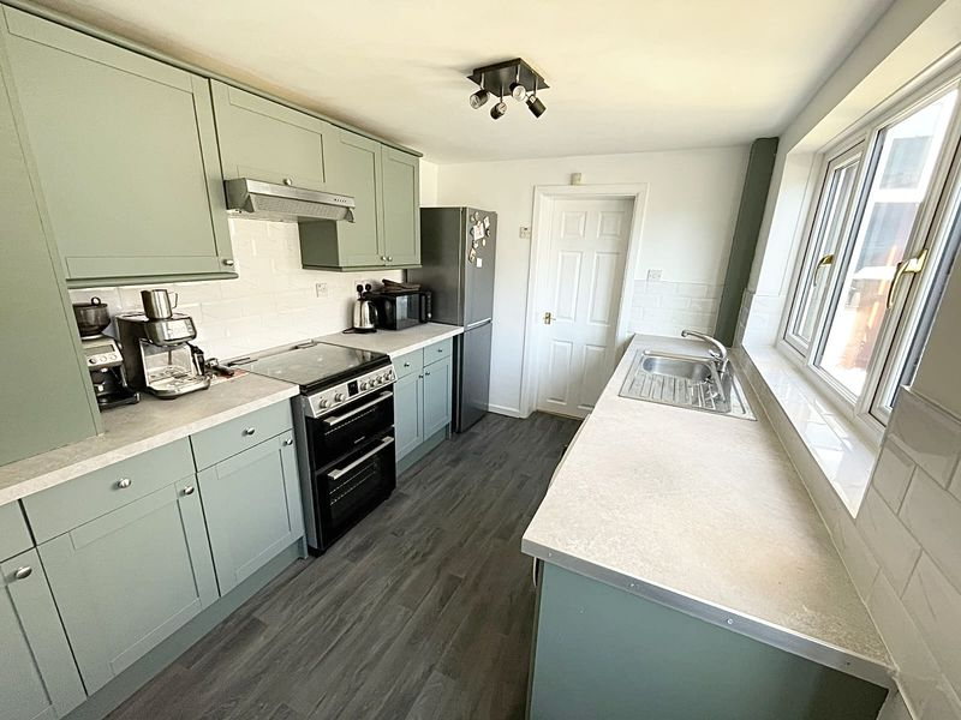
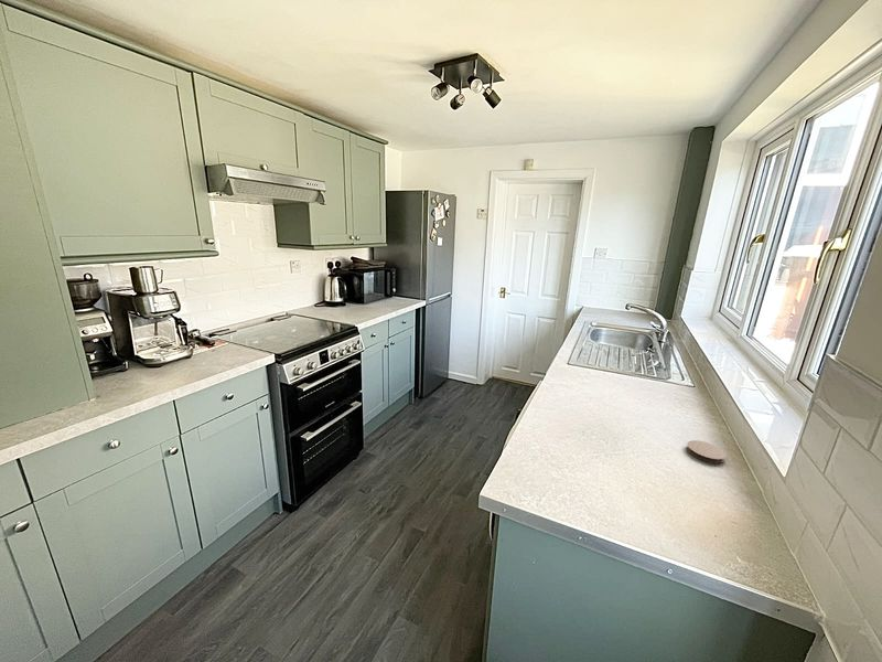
+ coaster [686,439,727,465]
